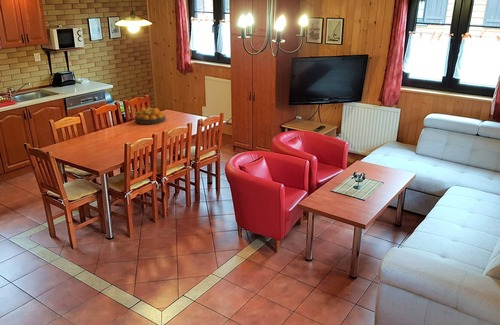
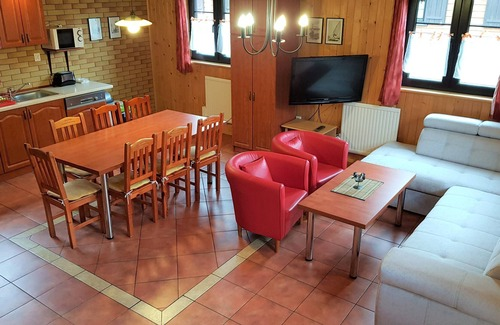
- fruit bowl [134,106,167,125]
